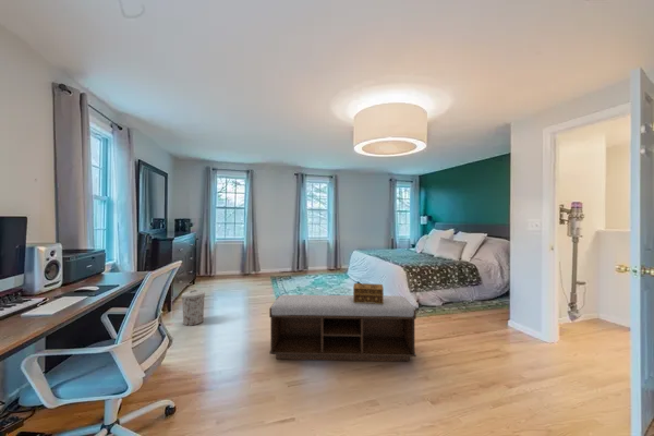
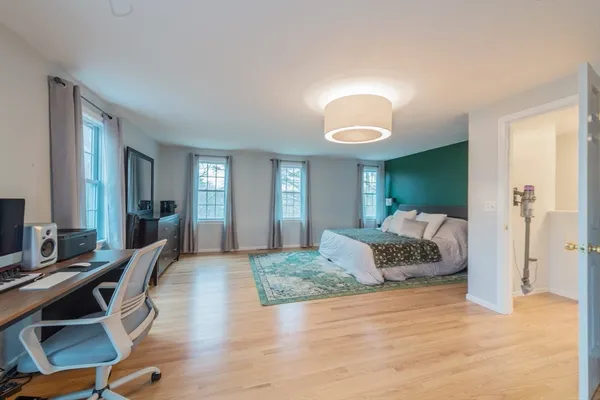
- trash can [181,289,206,327]
- bench [268,294,417,362]
- decorative box [352,282,385,304]
